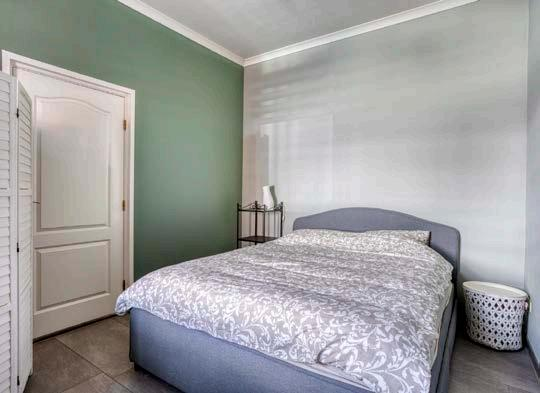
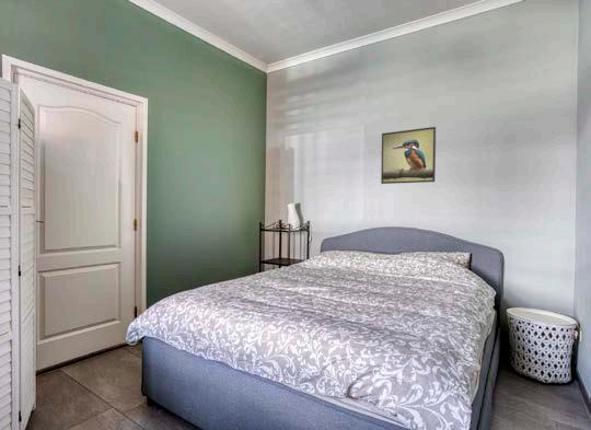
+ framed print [380,126,437,185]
